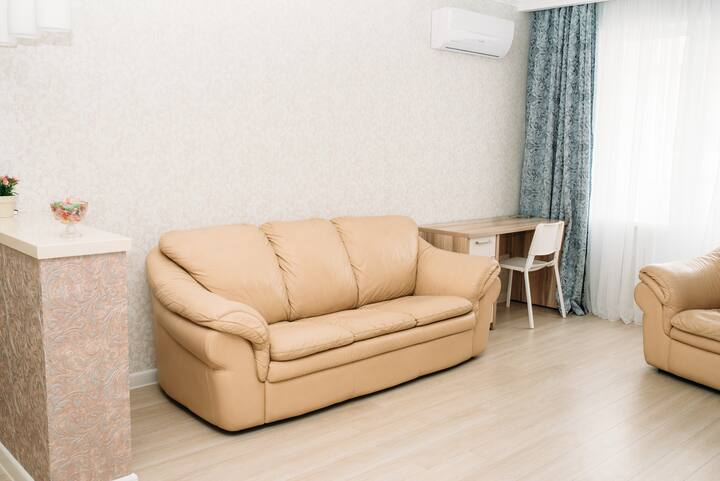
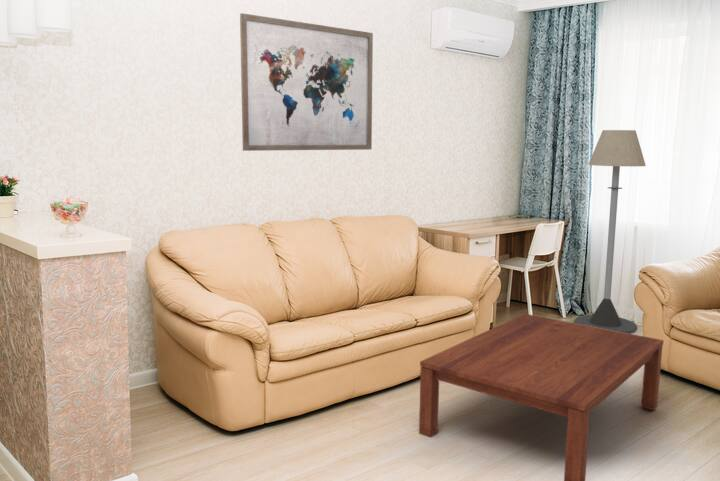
+ wall art [239,12,374,152]
+ coffee table [418,313,665,481]
+ floor lamp [573,129,647,334]
